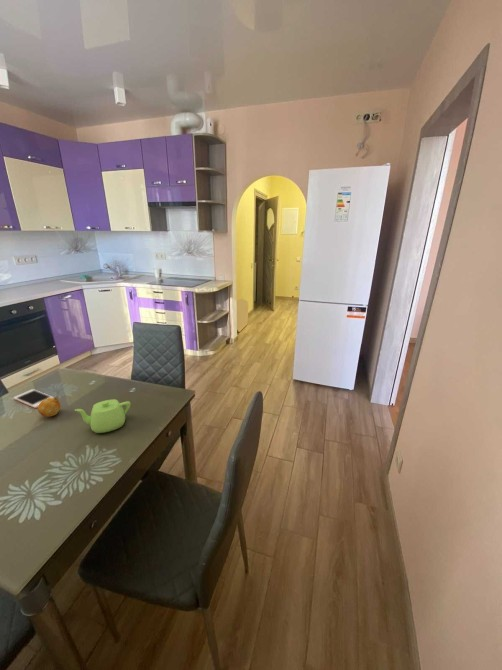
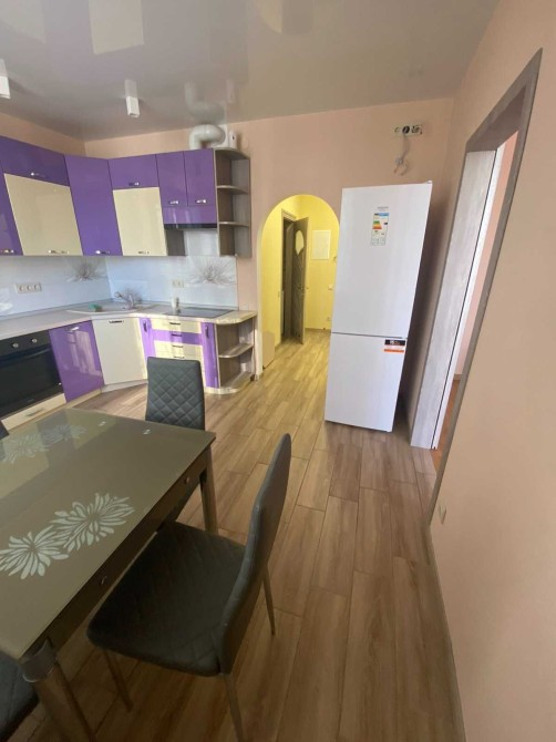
- cell phone [13,388,54,409]
- teapot [74,398,132,434]
- fruit [37,396,62,418]
